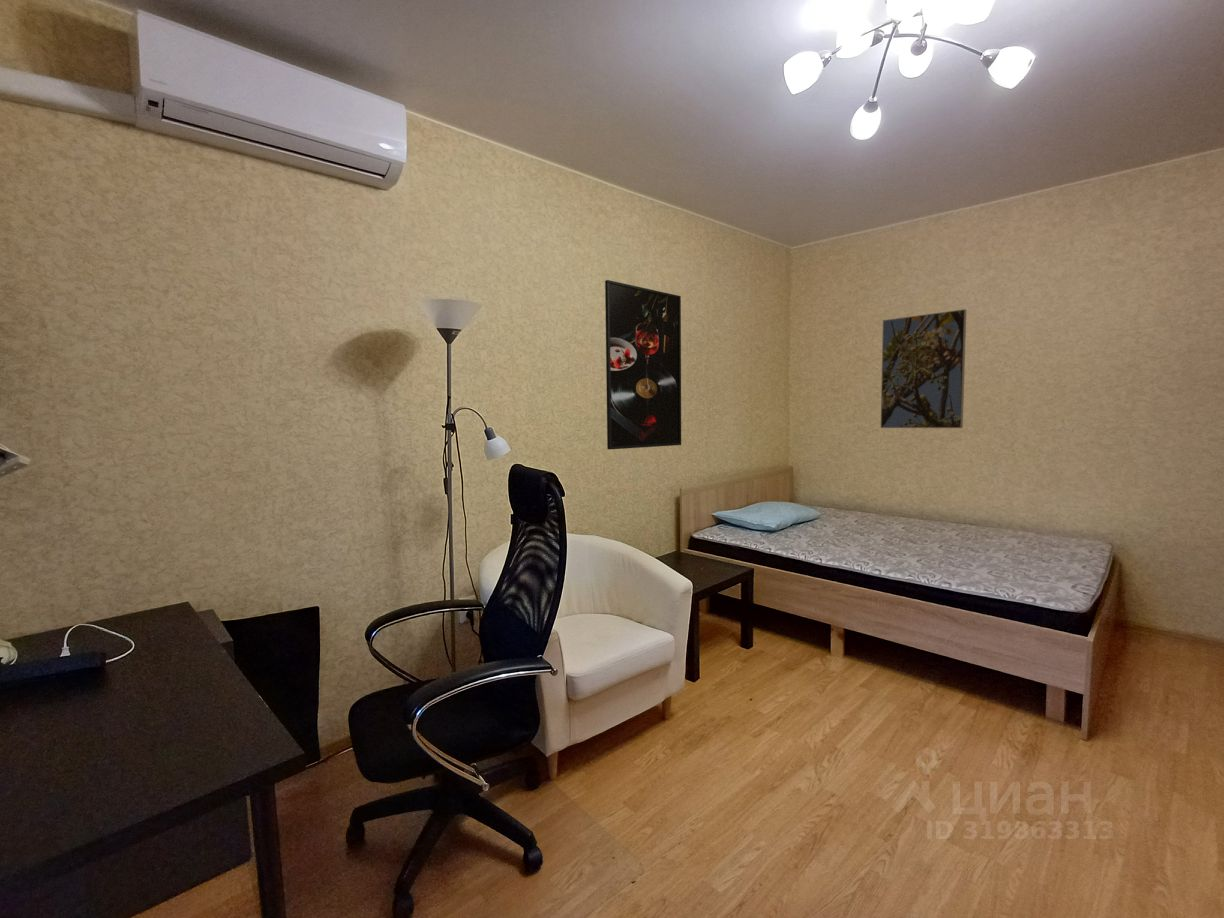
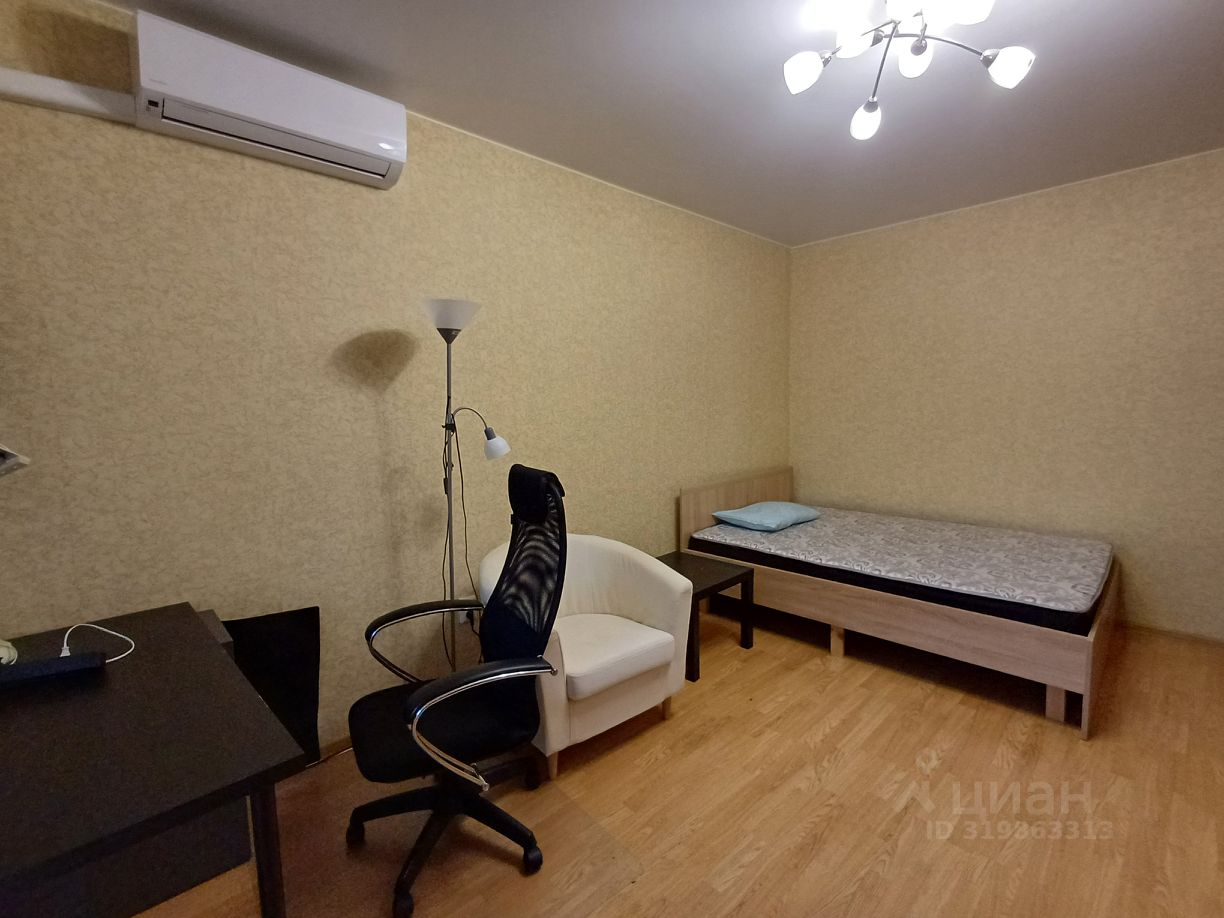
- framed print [604,279,682,450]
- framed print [880,308,967,429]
